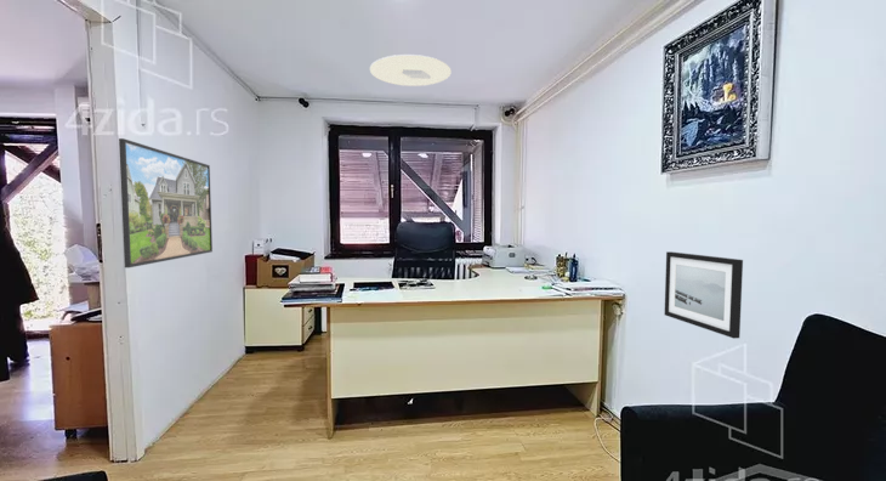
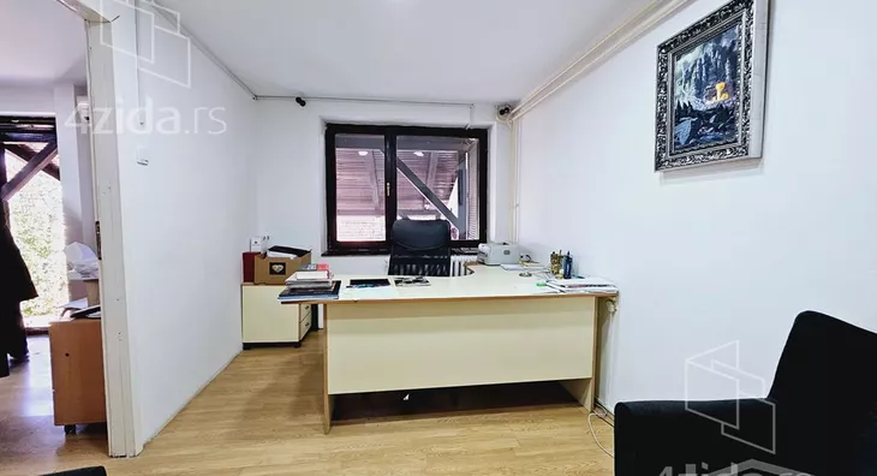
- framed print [118,137,214,268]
- ceiling light [369,53,453,87]
- wall art [664,250,744,340]
